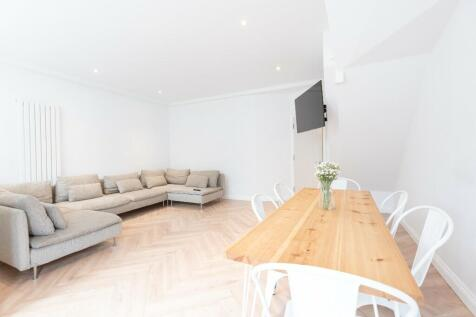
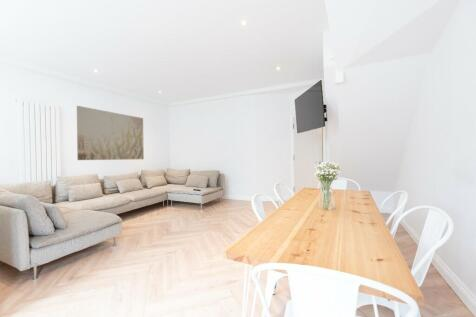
+ wall art [76,105,145,161]
